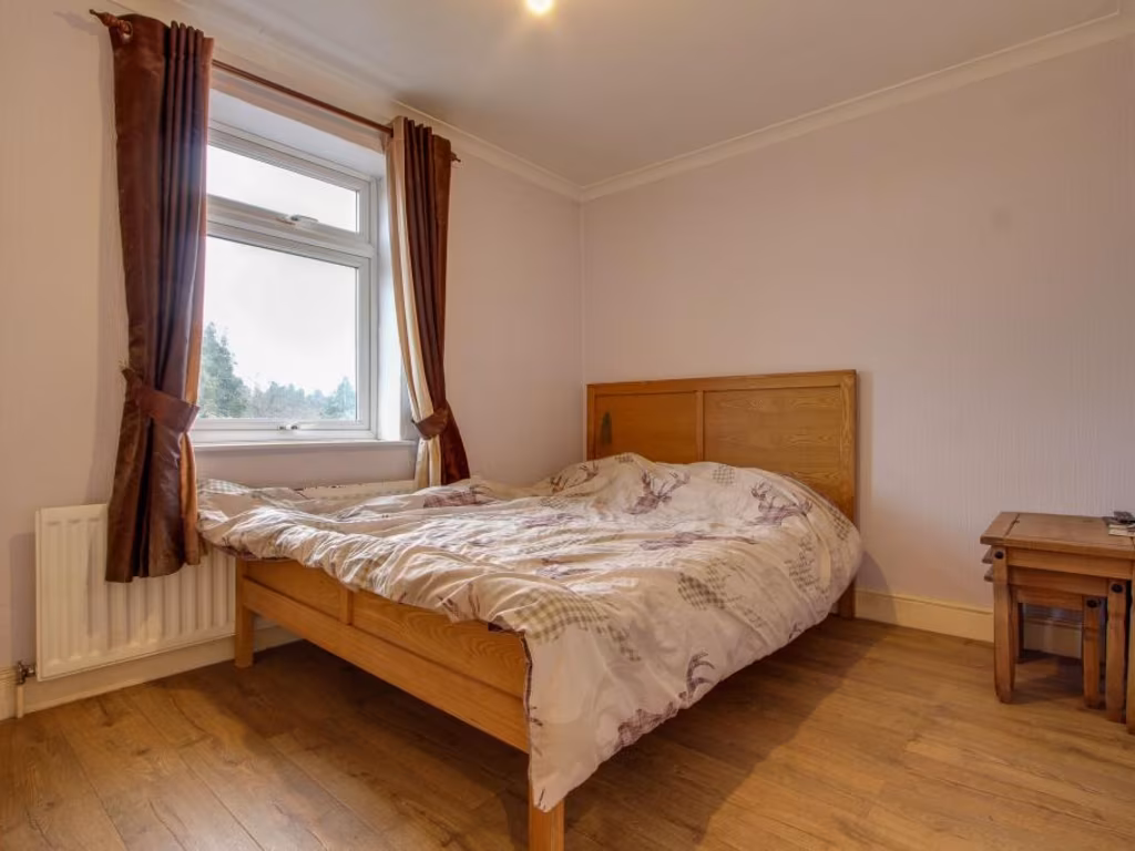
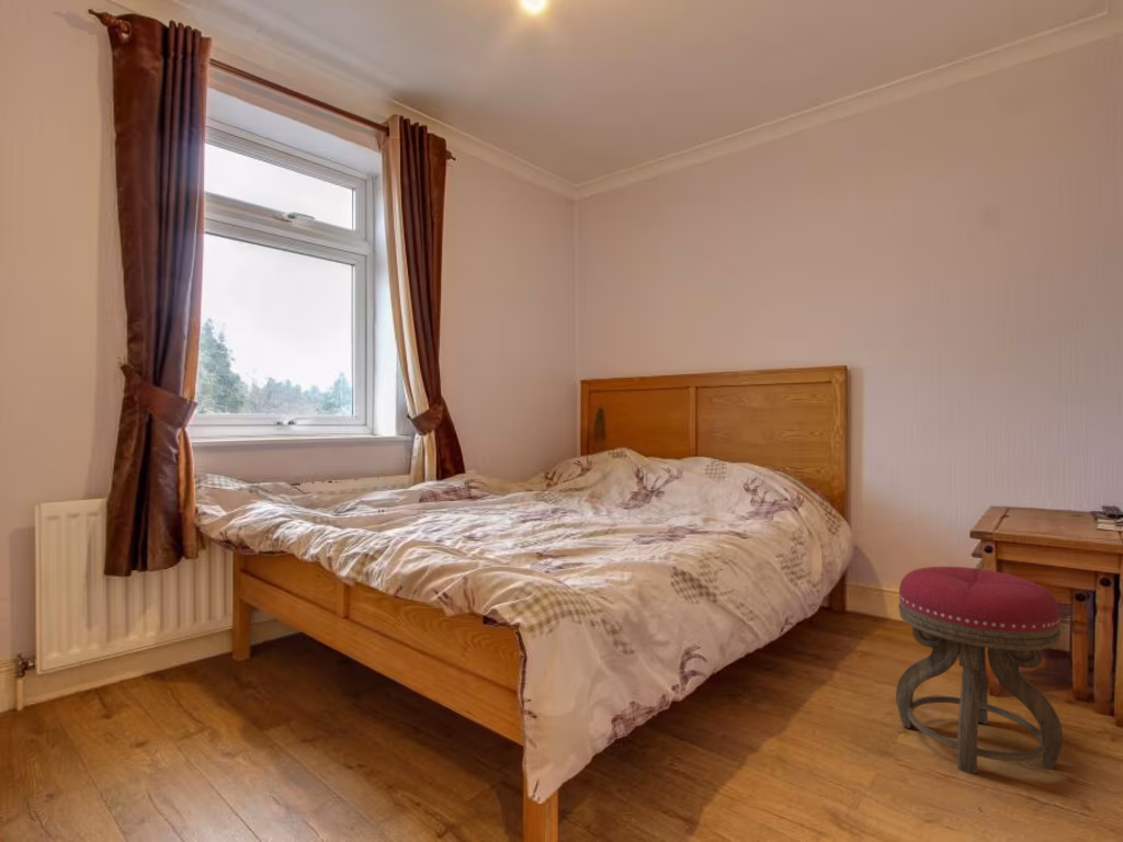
+ stool [895,566,1064,775]
